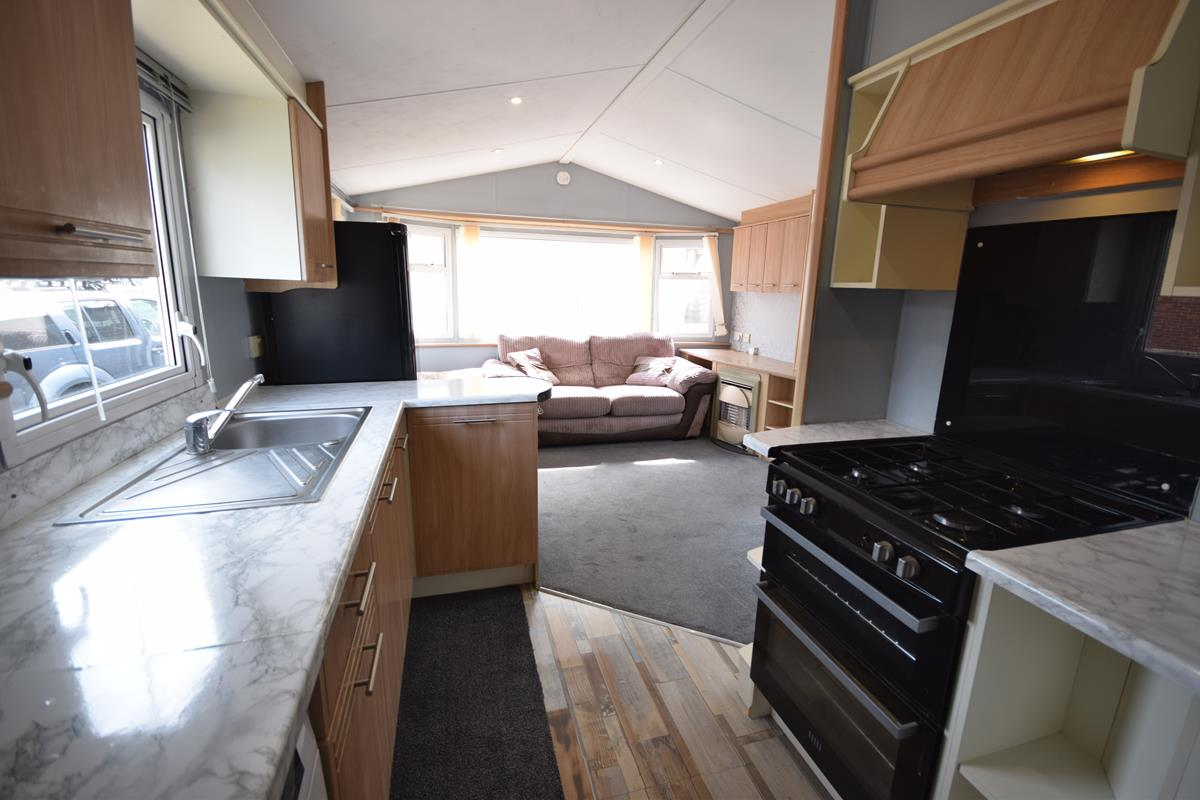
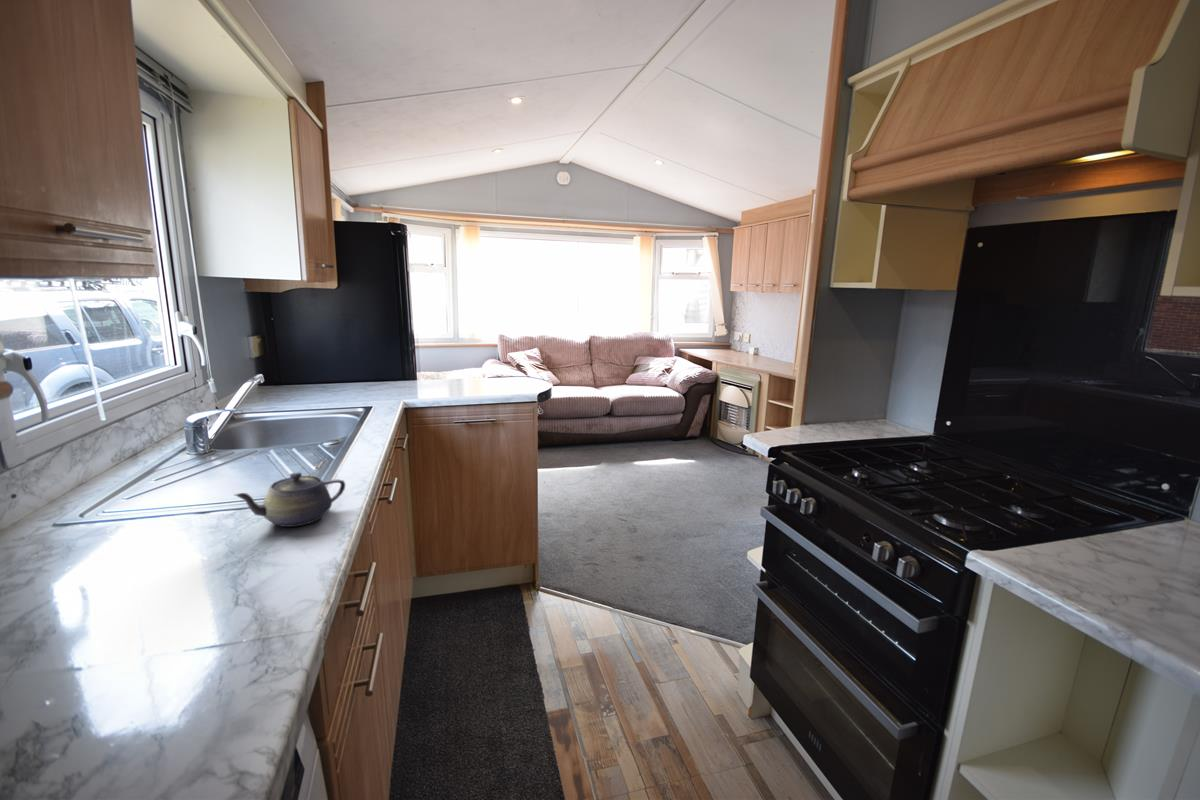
+ teapot [234,471,346,528]
